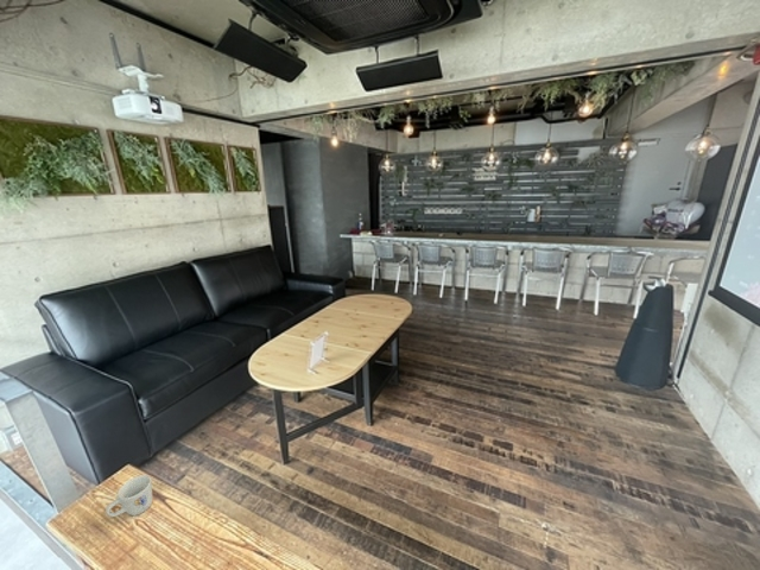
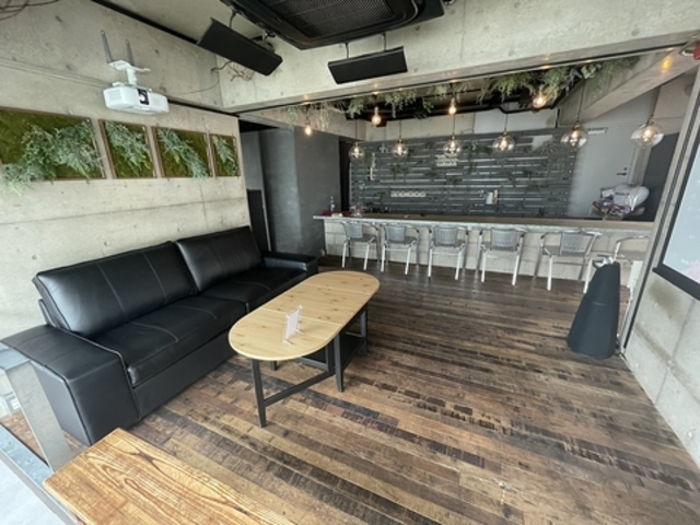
- mug [104,474,153,518]
